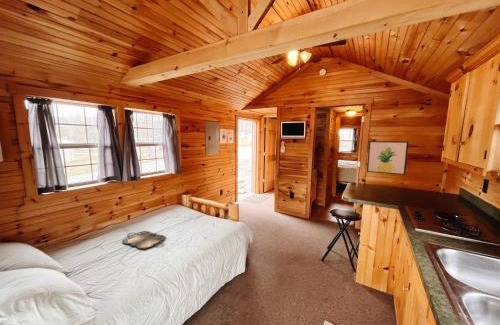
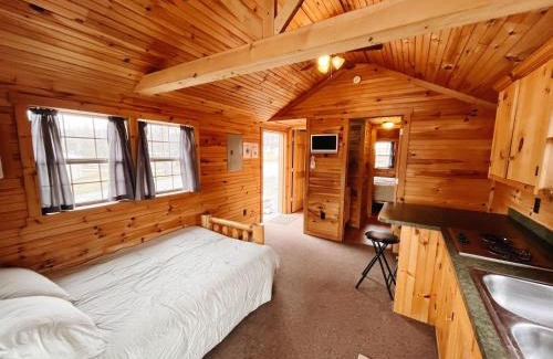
- wall art [366,140,410,176]
- serving tray [121,230,166,250]
